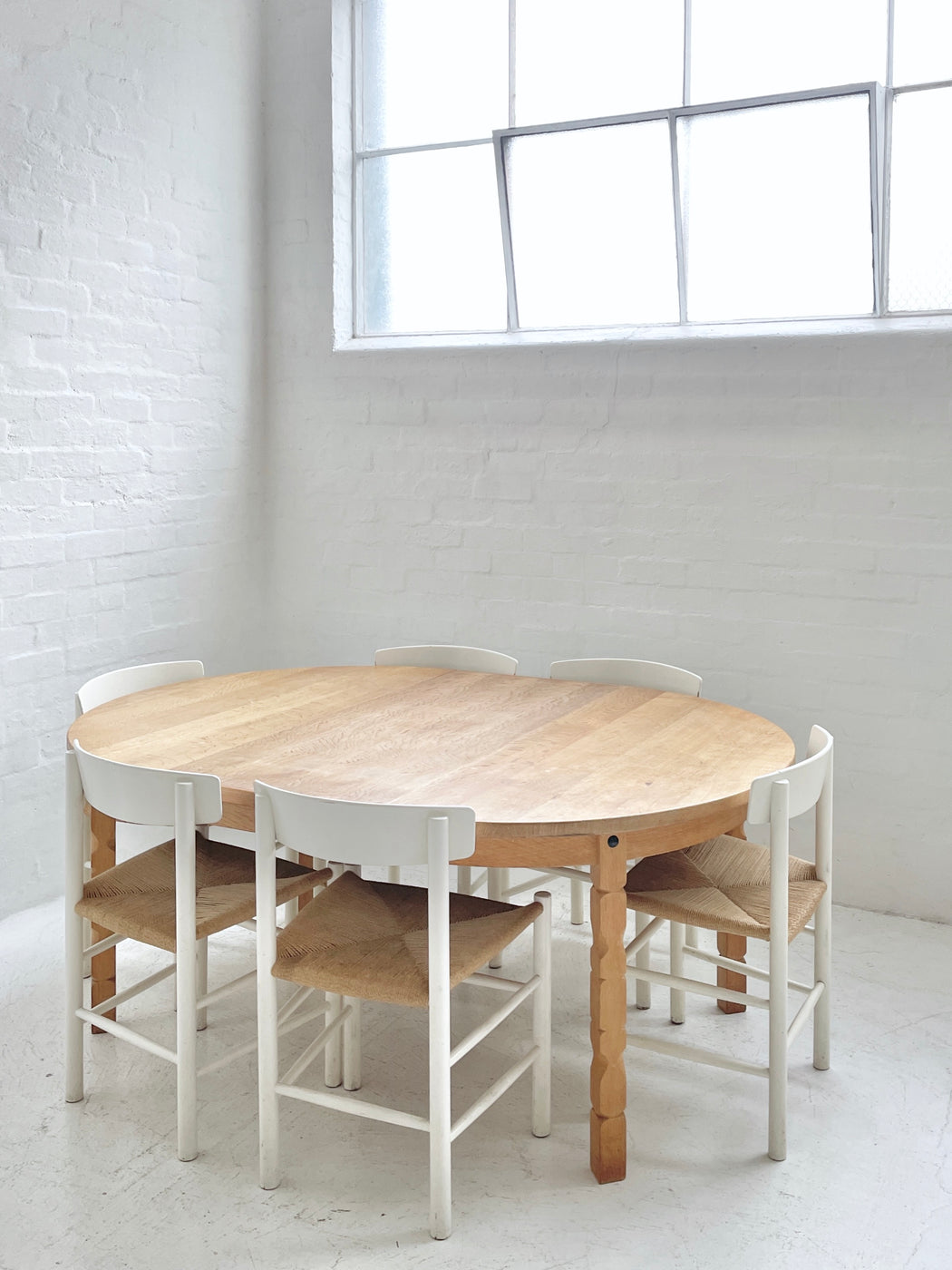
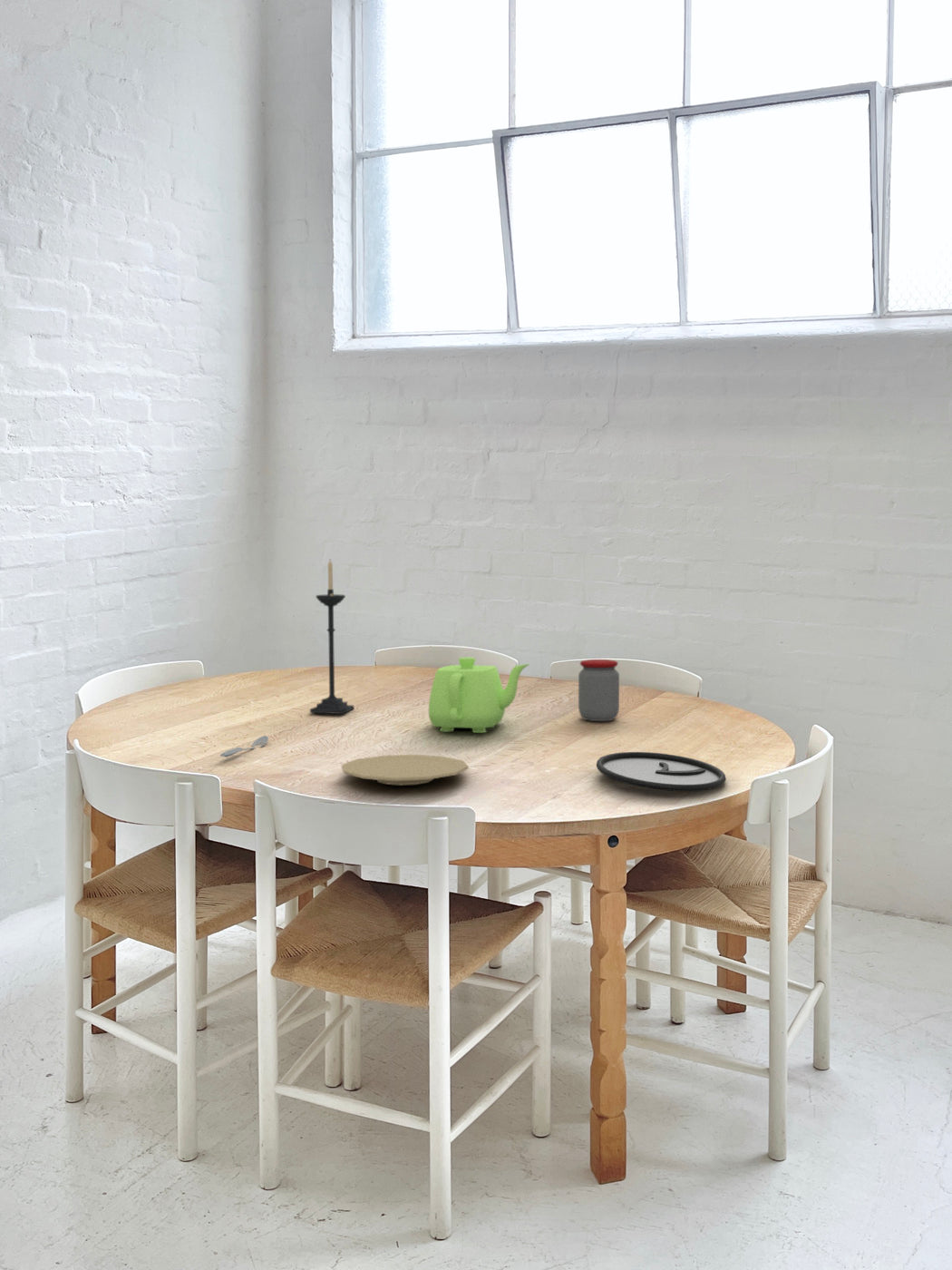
+ plate [341,754,470,786]
+ candle [309,560,355,715]
+ spoon [219,735,269,757]
+ teapot [428,656,530,734]
+ jar [578,659,620,722]
+ plate [596,751,727,792]
